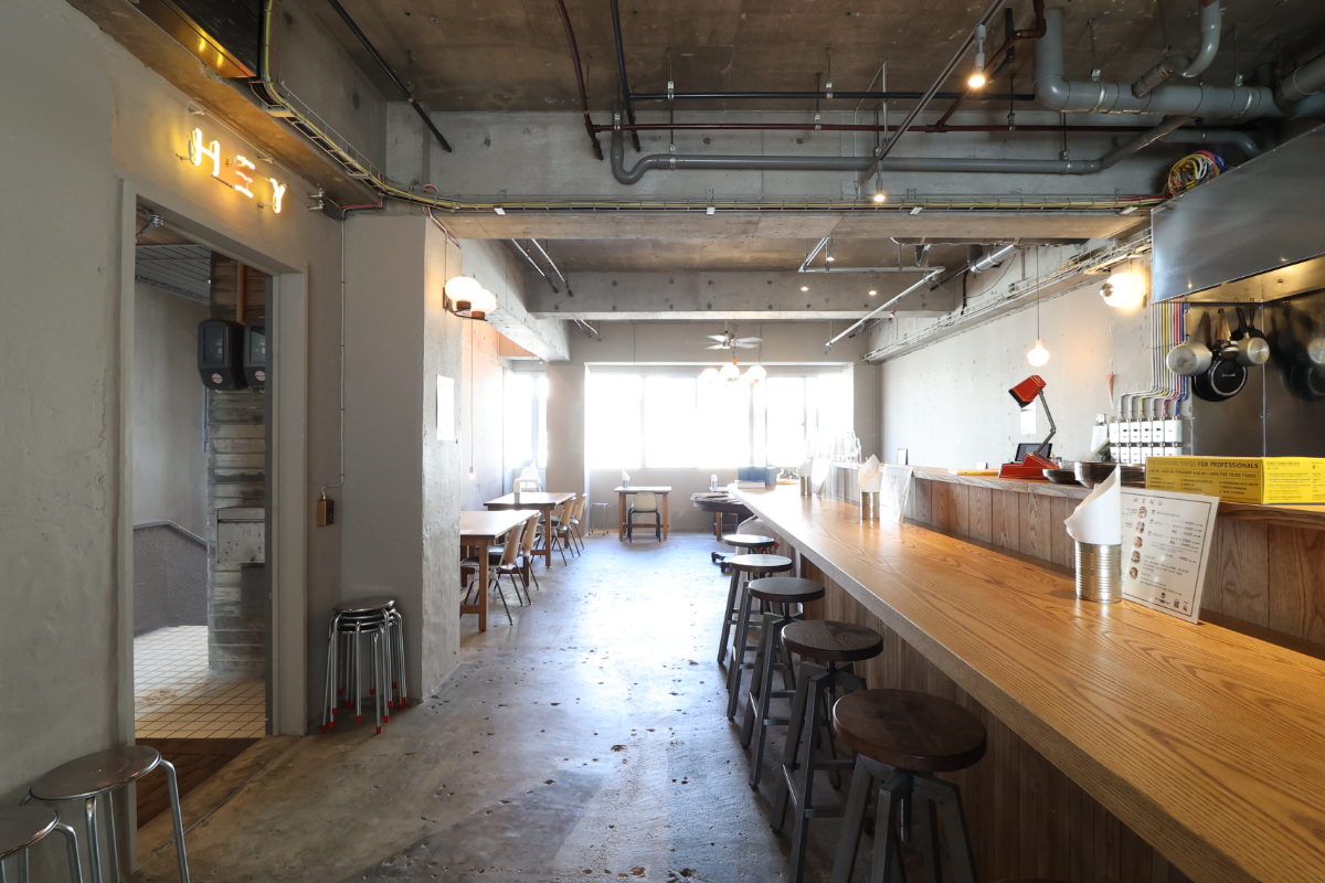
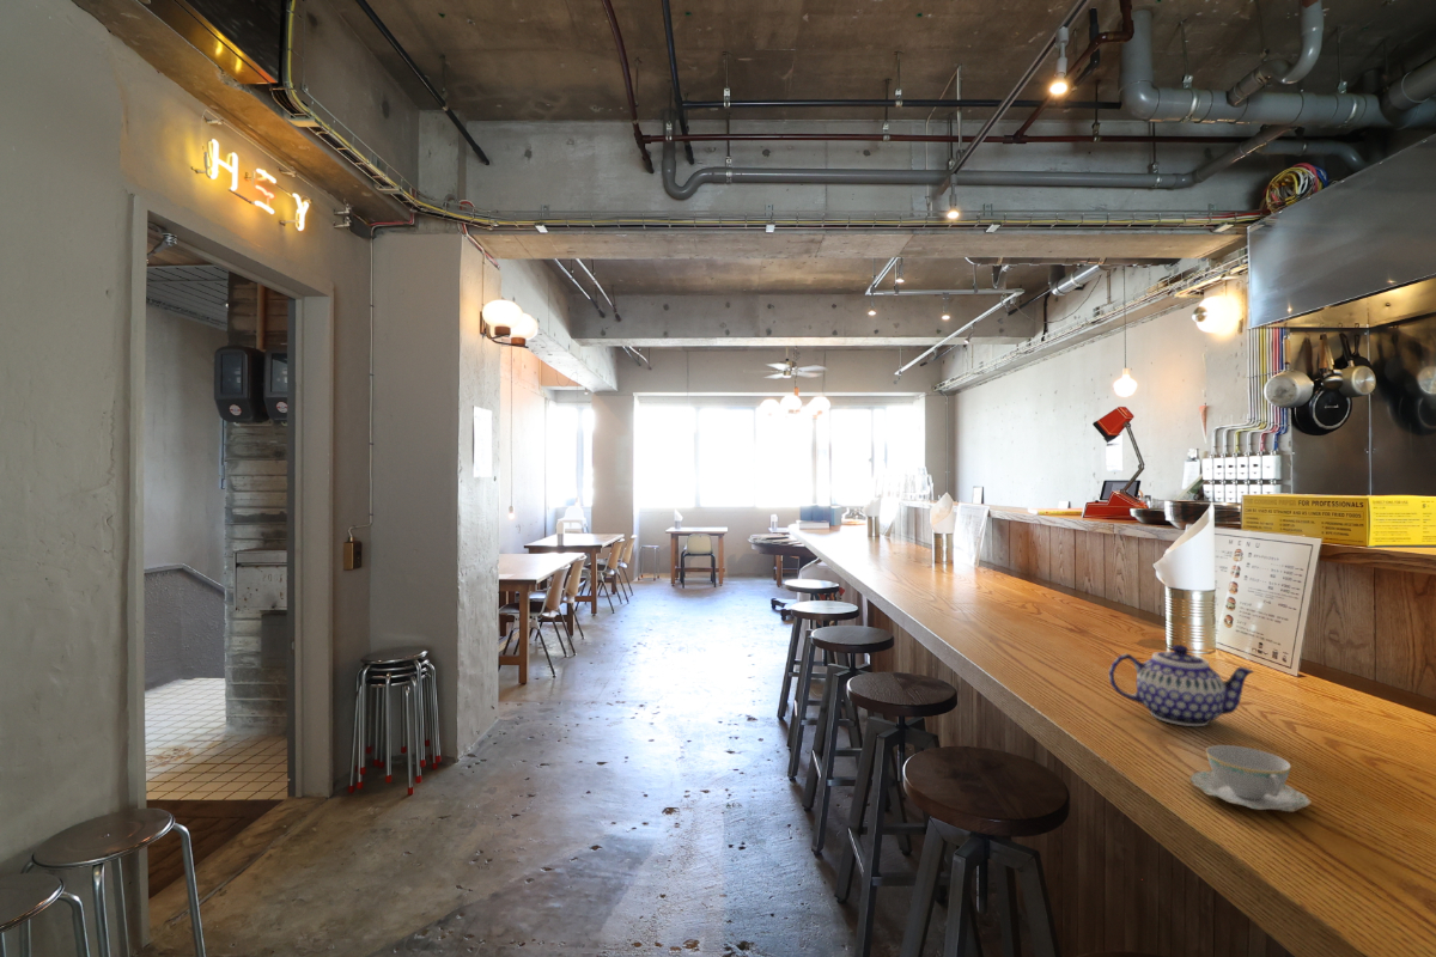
+ chinaware [1188,744,1313,813]
+ teapot [1108,644,1255,727]
